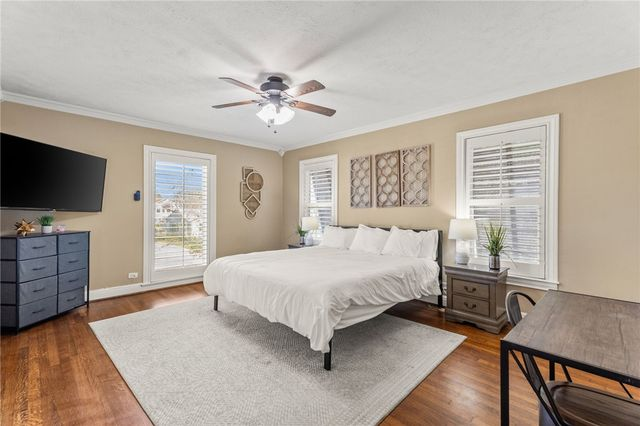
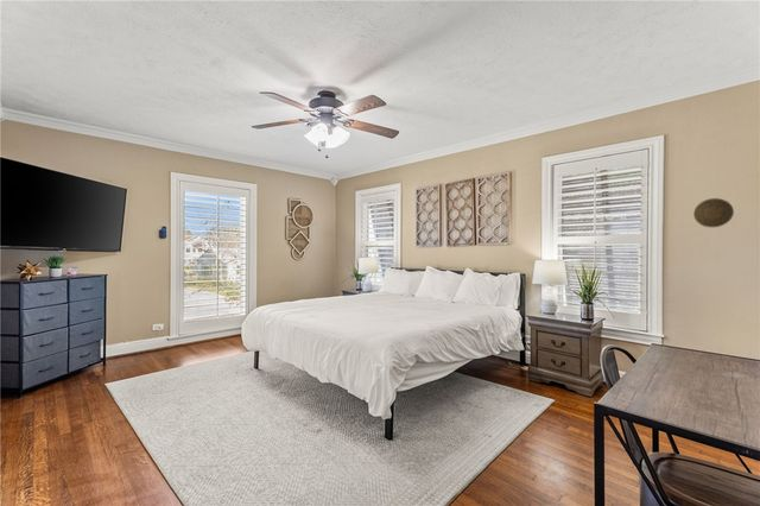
+ decorative plate [692,197,735,228]
